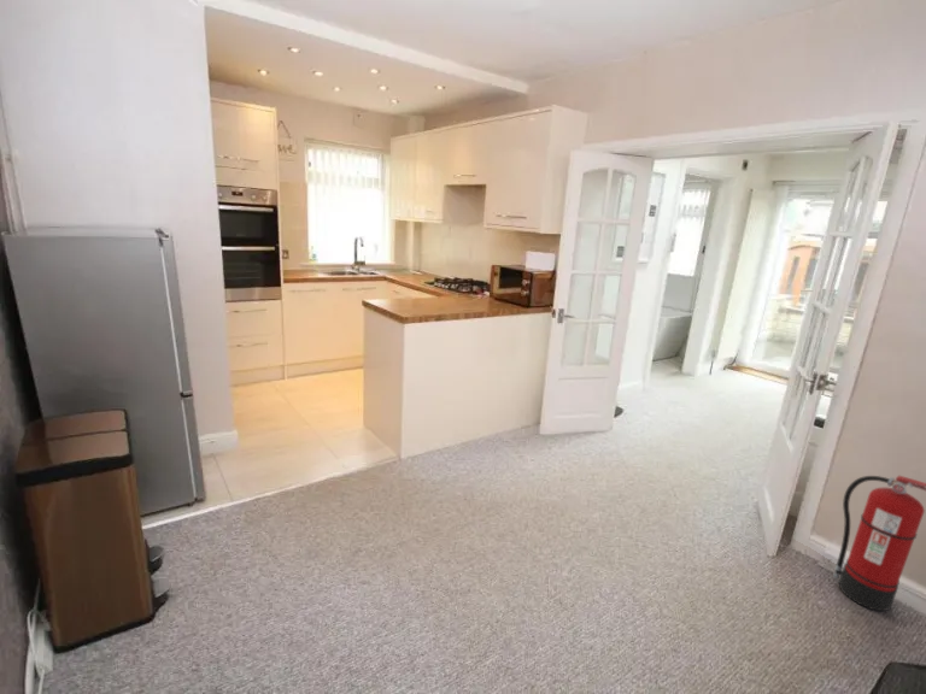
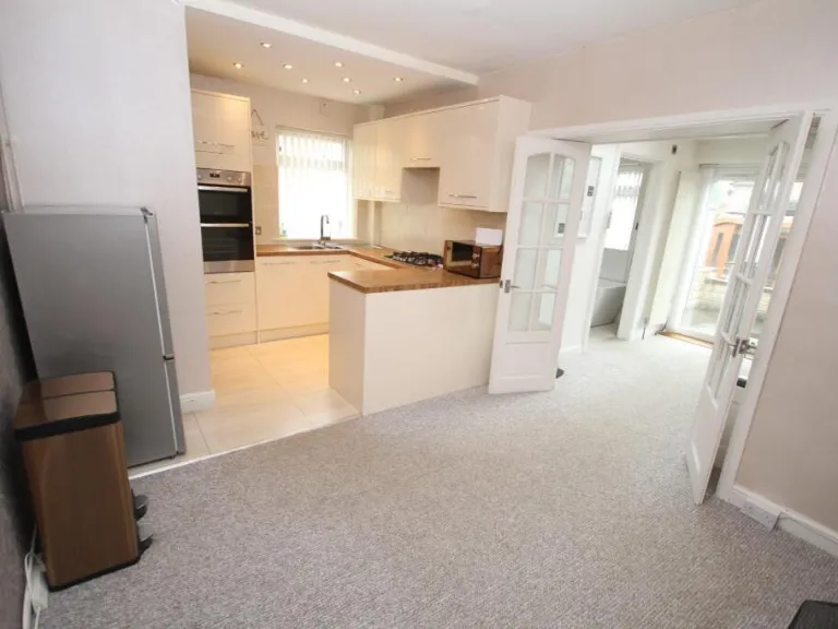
- fire extinguisher [832,475,926,612]
